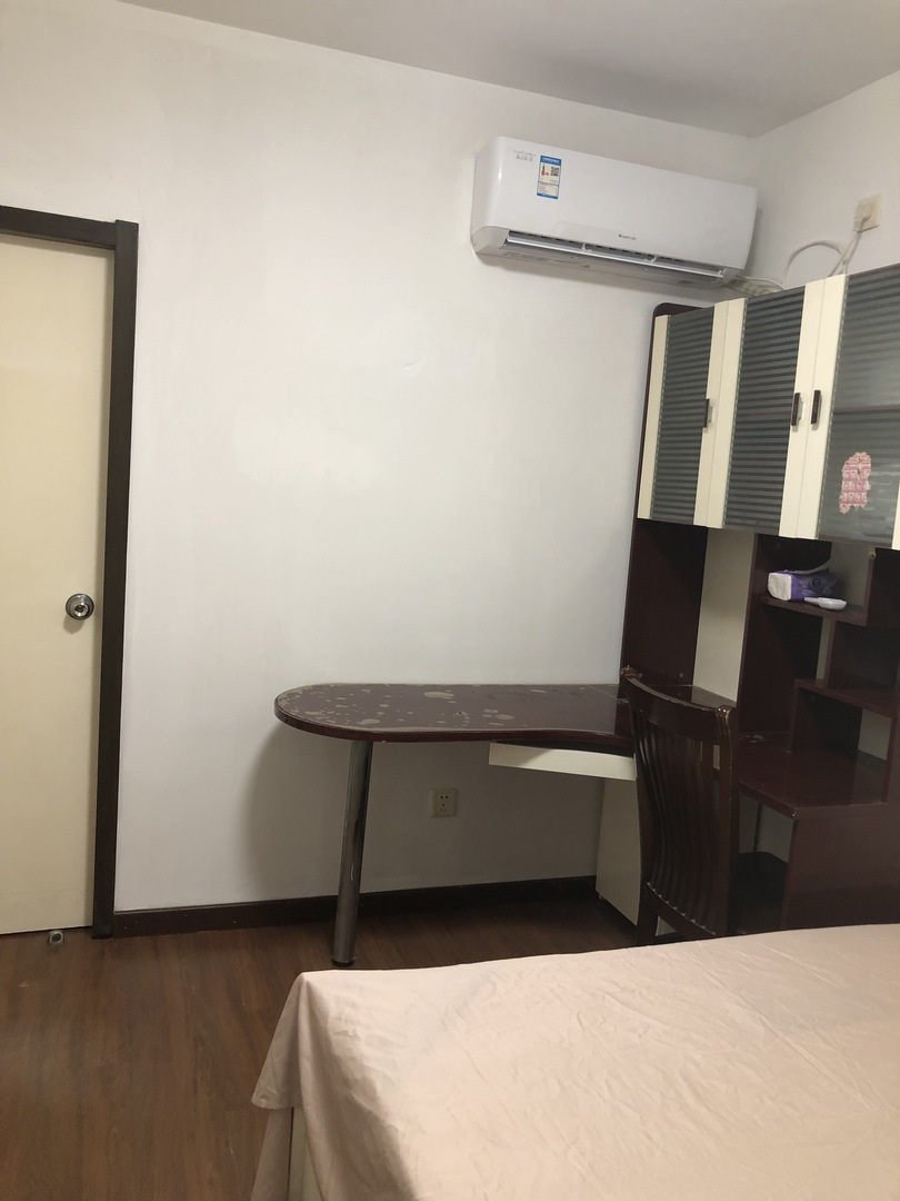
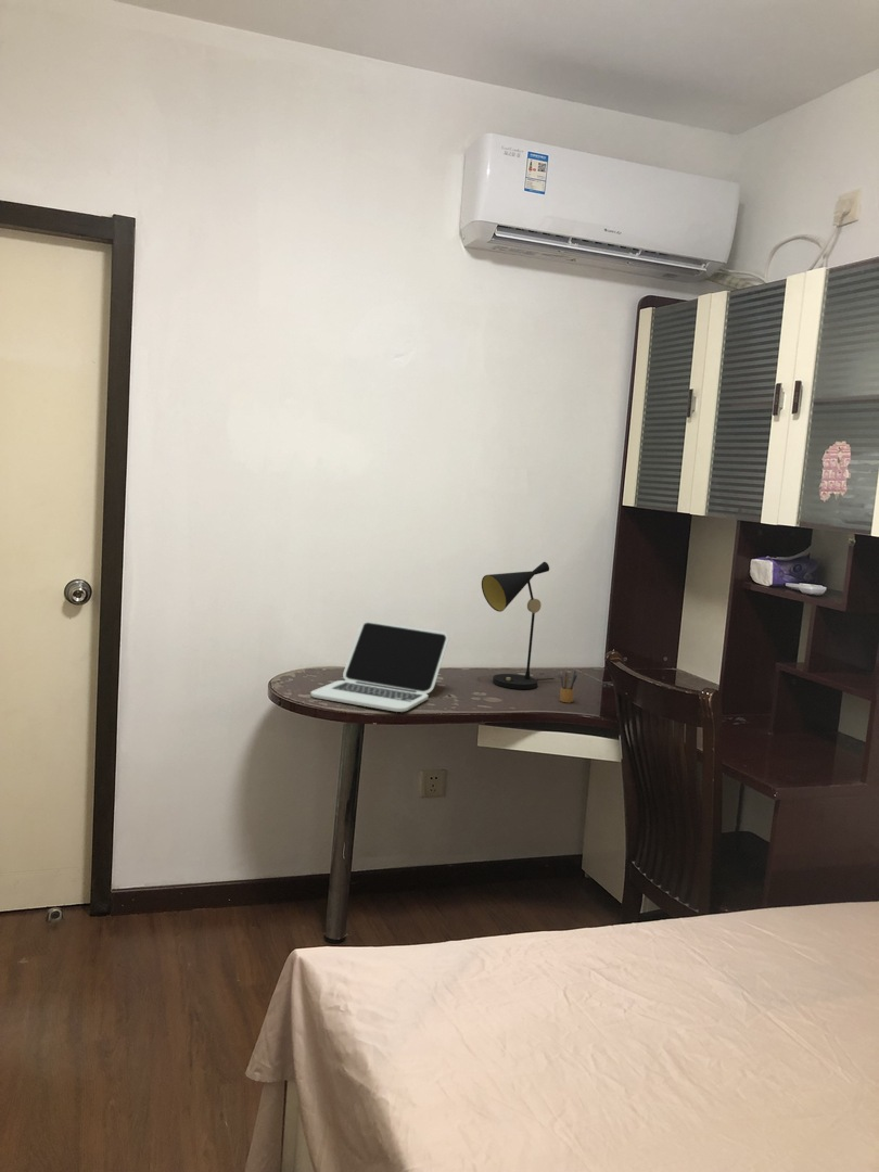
+ laptop [309,621,449,713]
+ pencil box [559,667,578,703]
+ table lamp [481,561,556,690]
